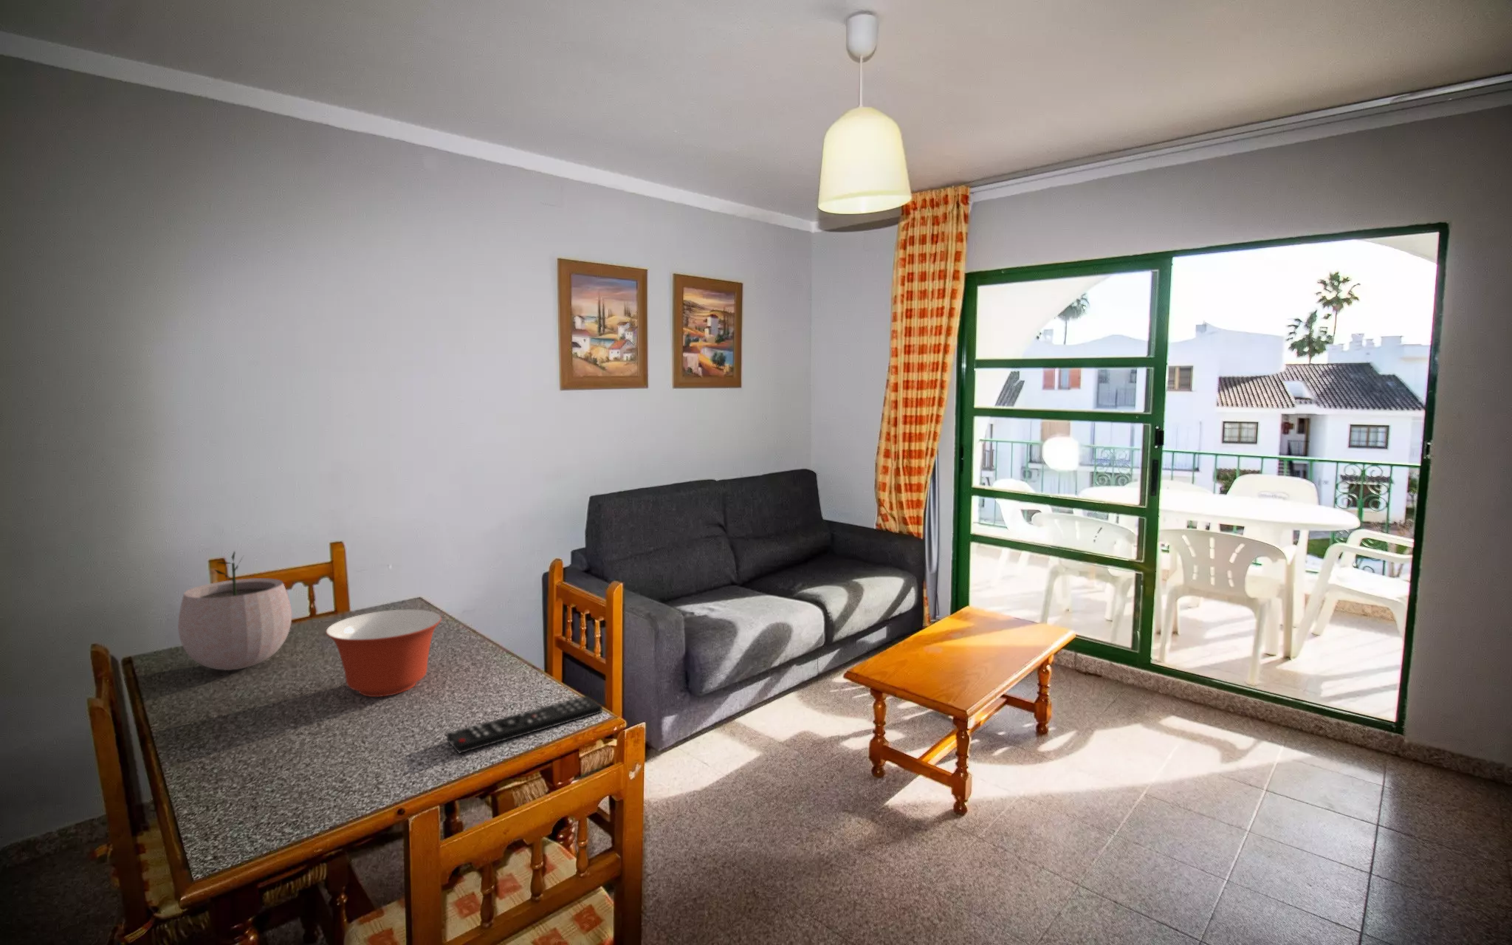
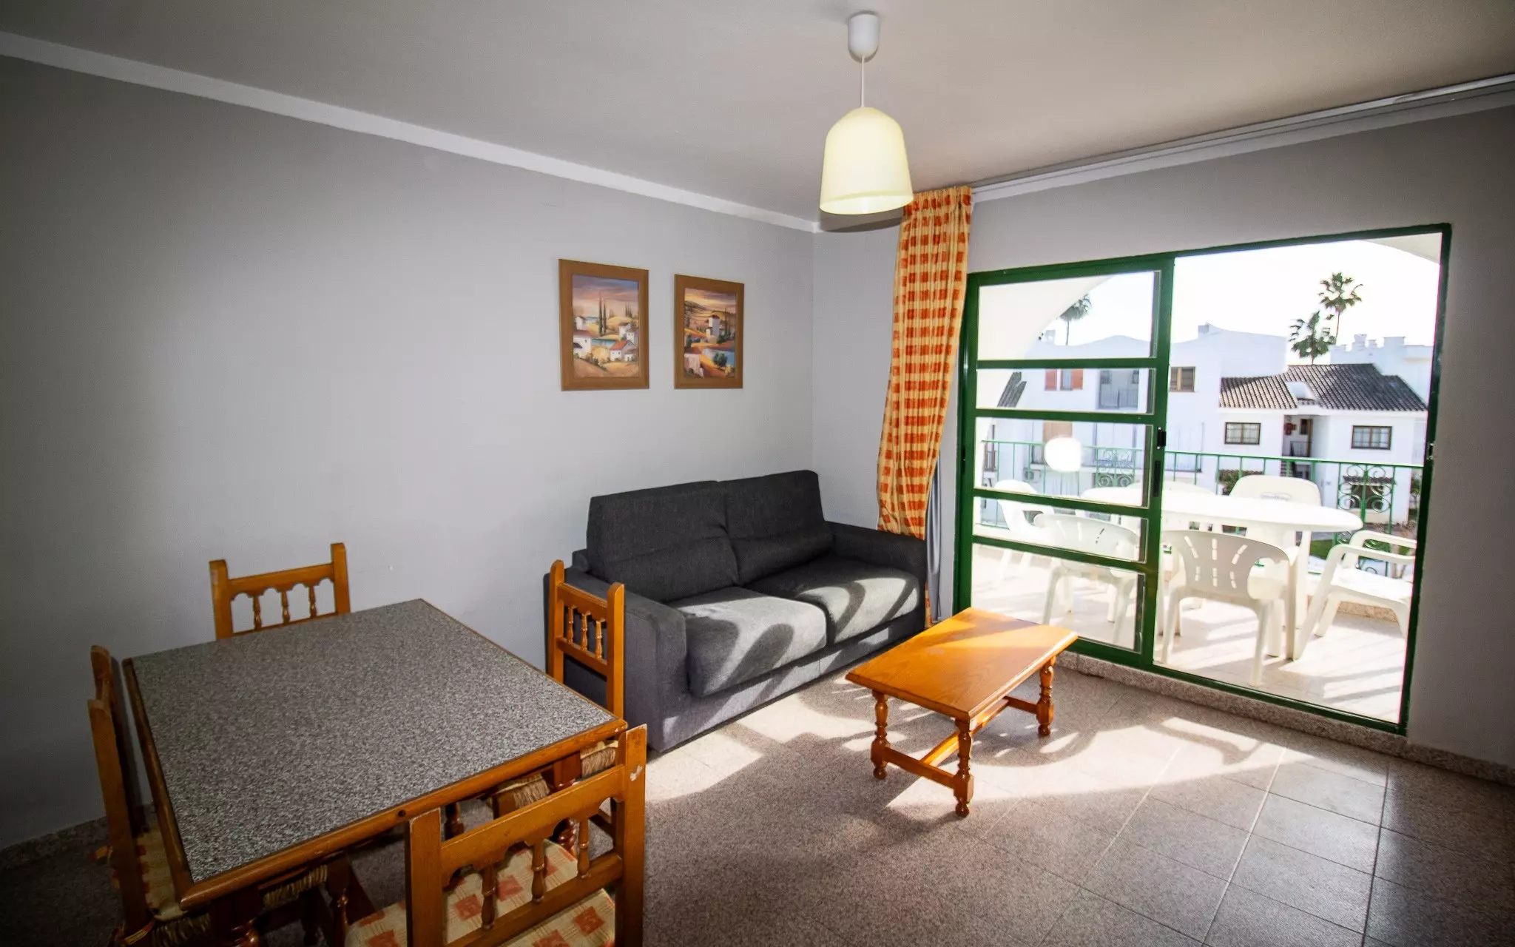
- remote control [446,695,603,754]
- plant pot [177,550,293,671]
- mixing bowl [324,609,442,698]
